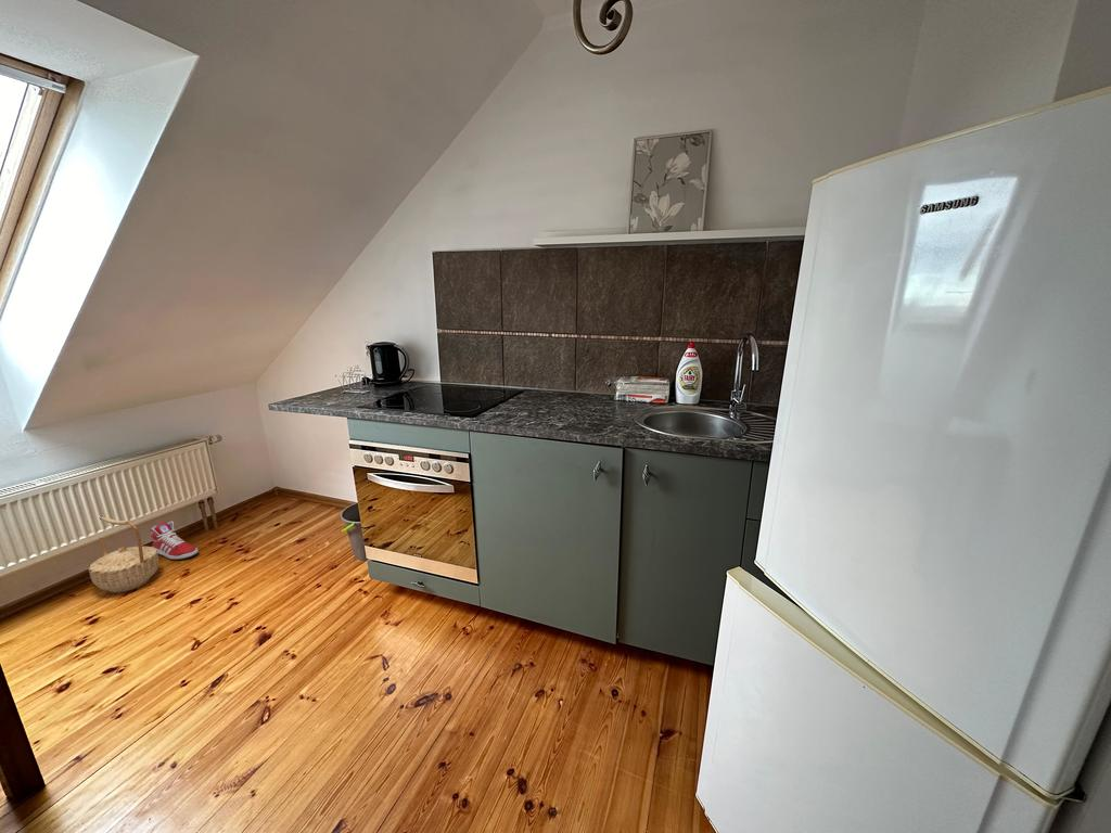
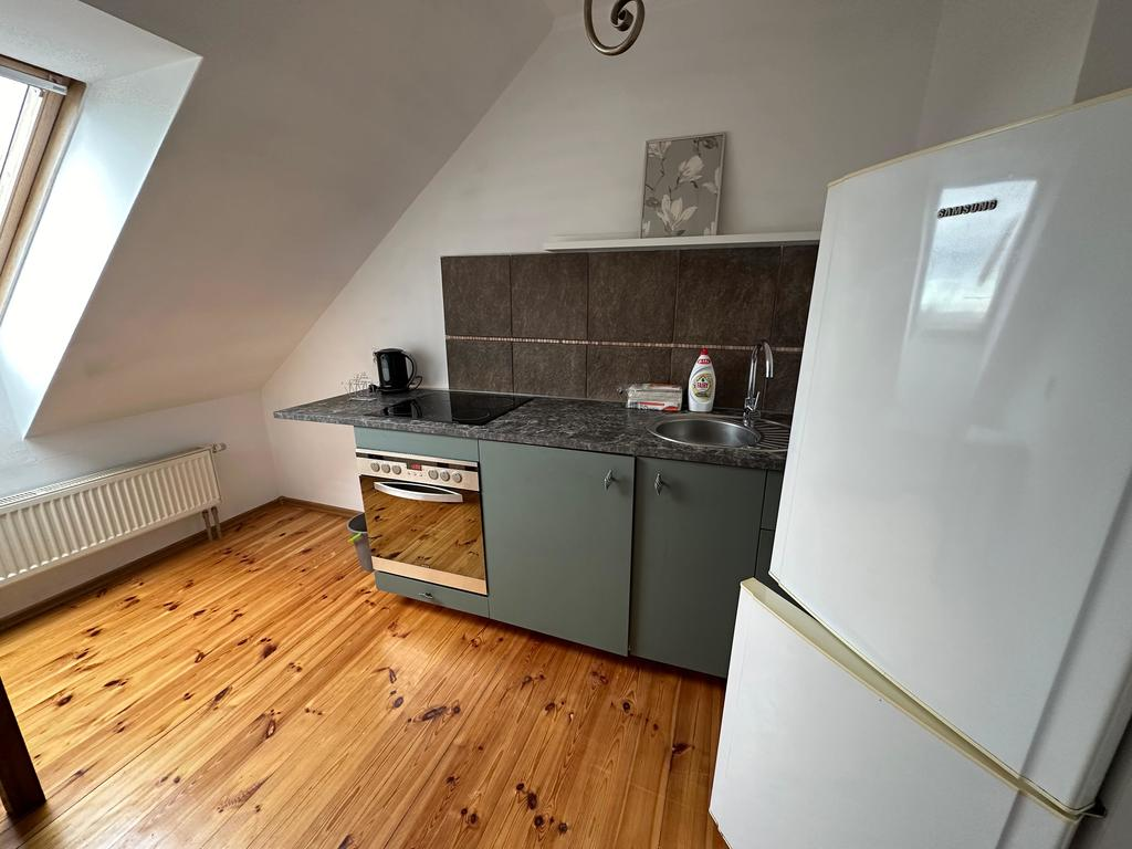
- sneaker [149,521,200,561]
- basket [88,516,159,594]
